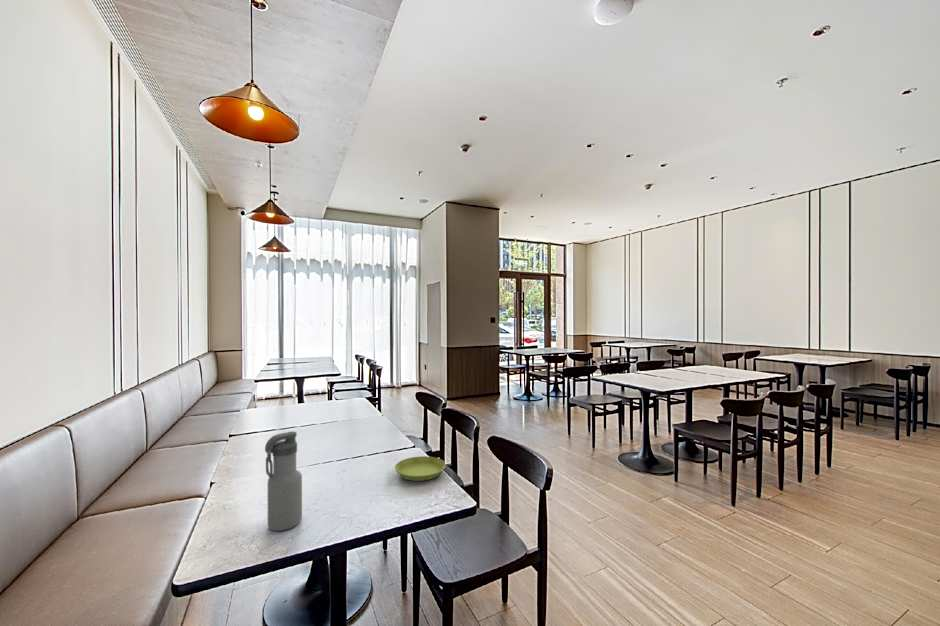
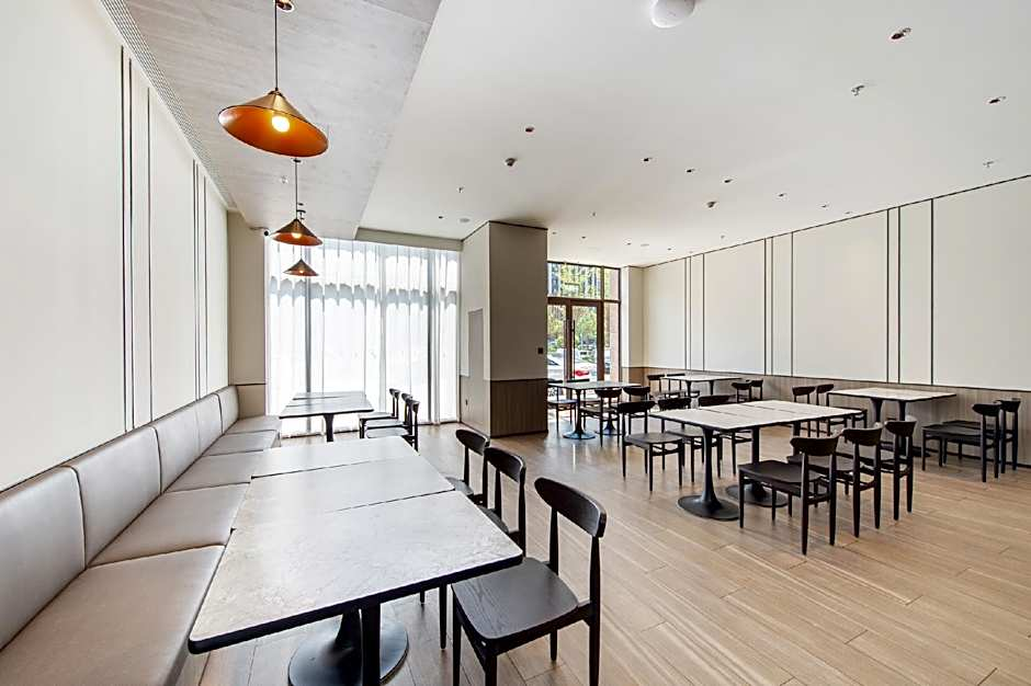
- saucer [394,455,447,482]
- water bottle [264,431,303,532]
